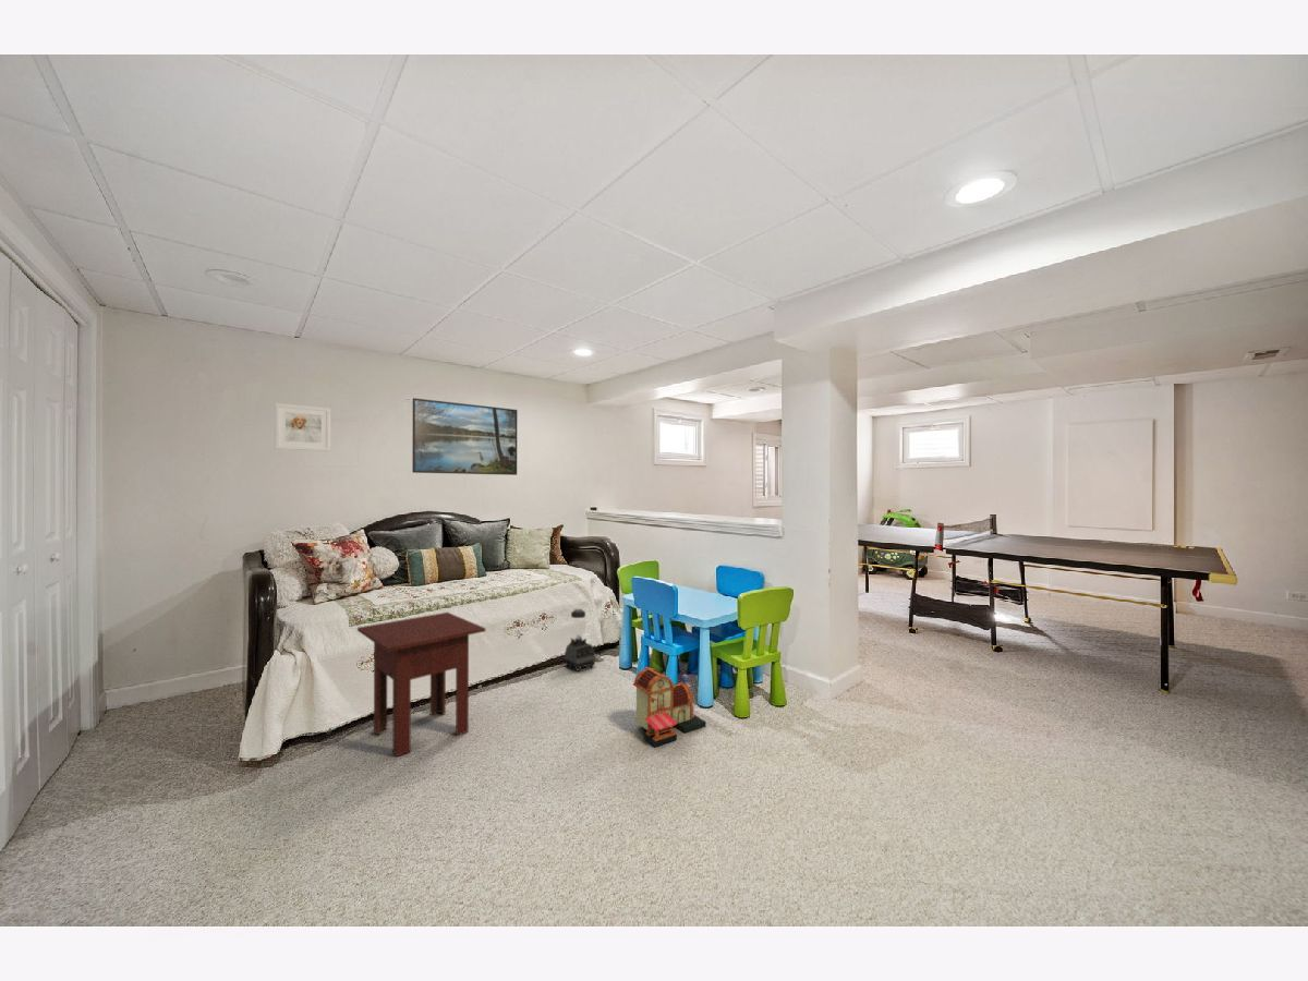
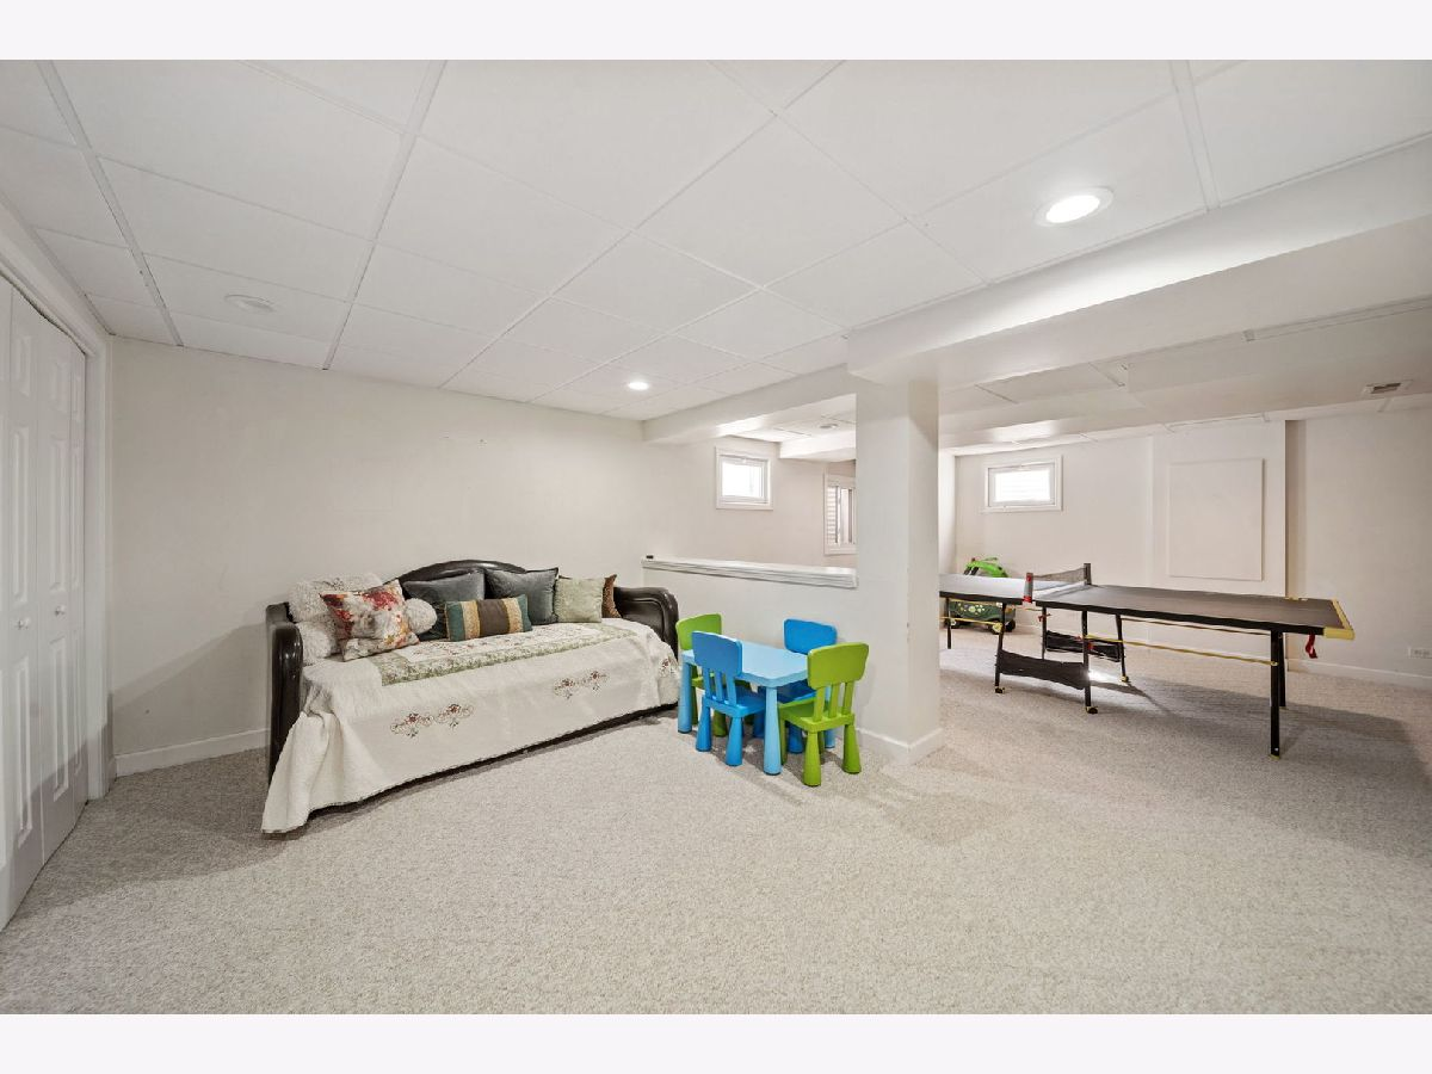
- side table [356,611,486,758]
- blender [562,608,597,673]
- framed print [275,402,331,452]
- toy house [632,666,707,748]
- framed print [411,397,519,476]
